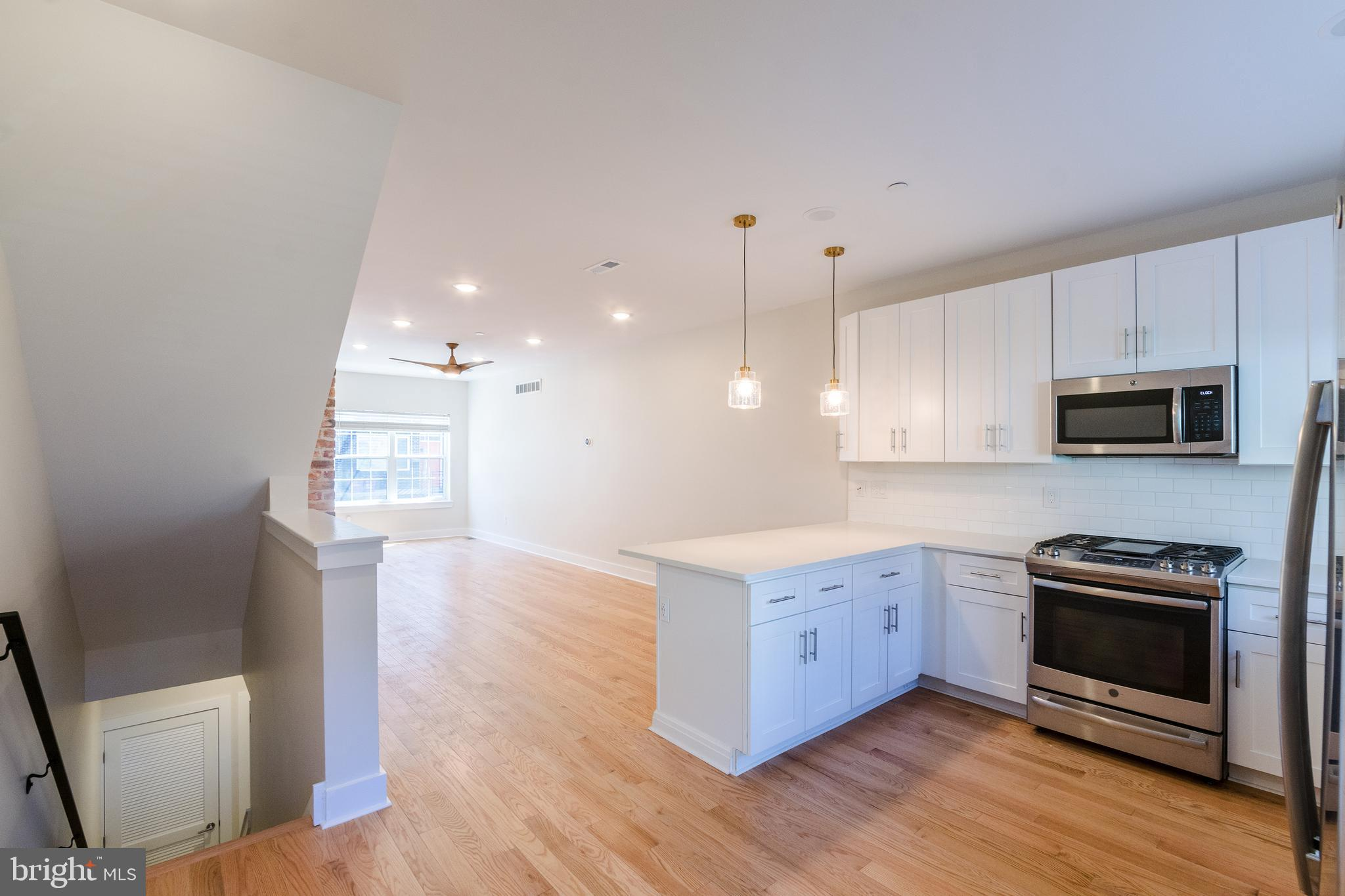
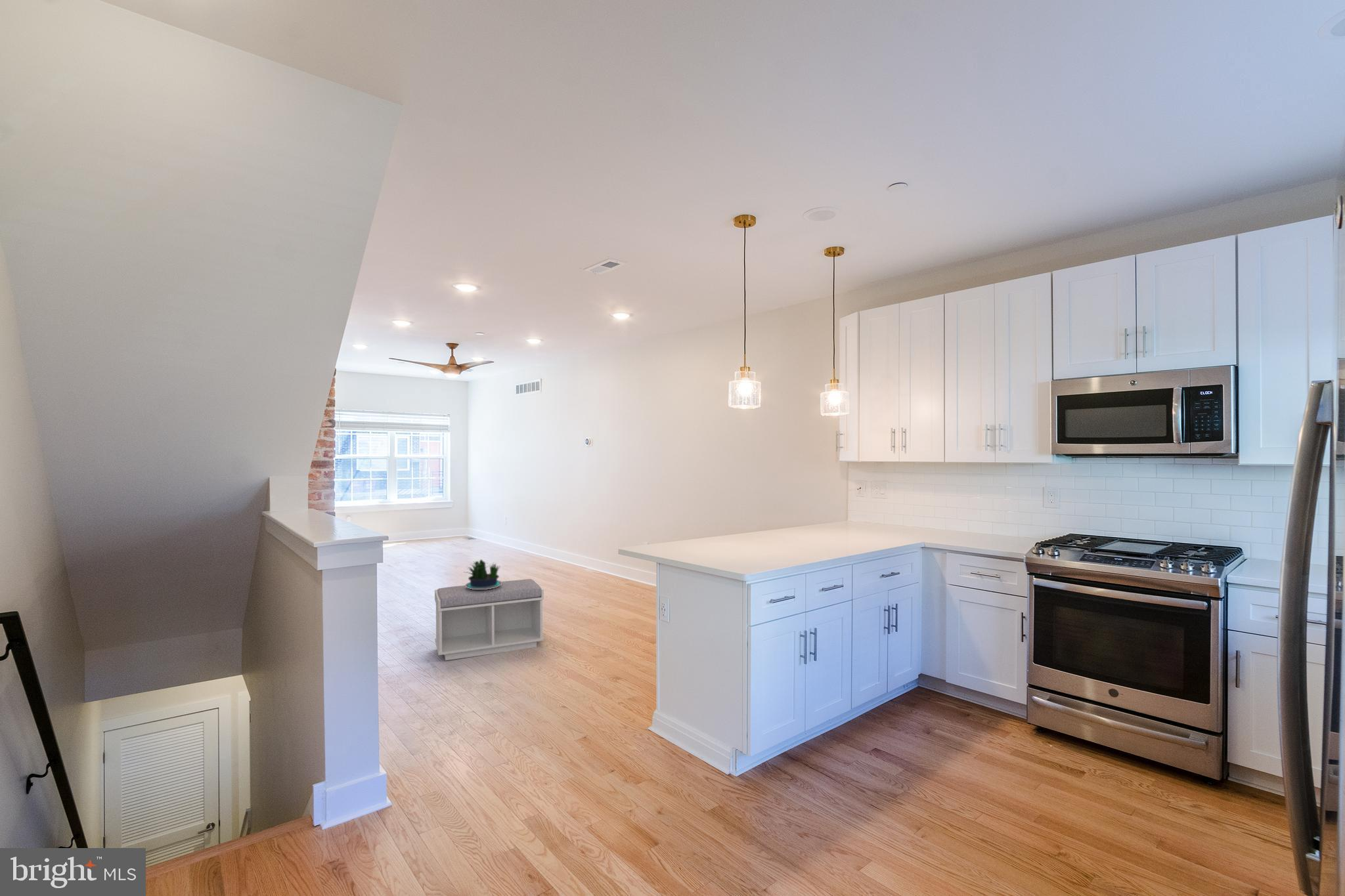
+ potted plant [464,559,502,589]
+ bench [434,578,544,661]
